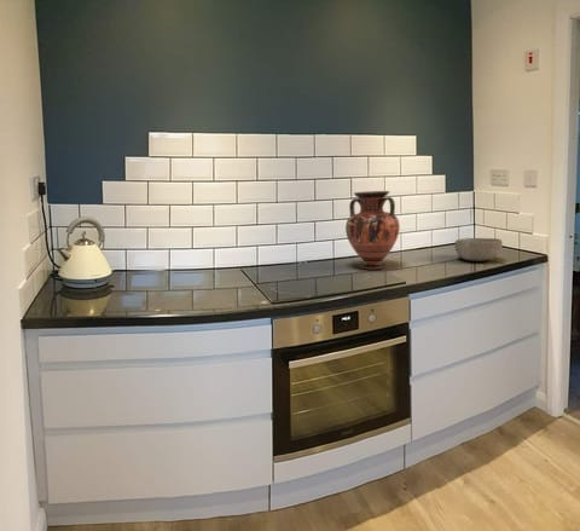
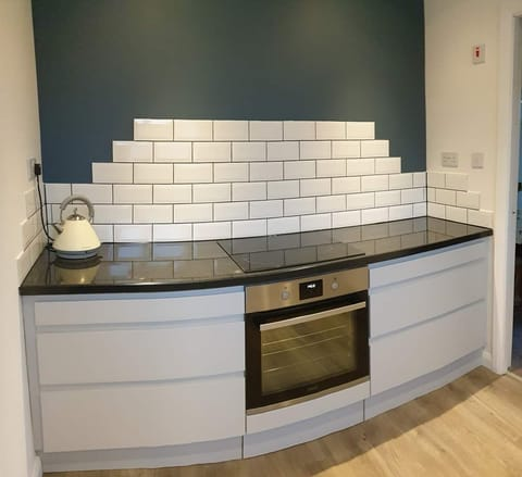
- bowl [454,237,504,262]
- vase [344,190,401,270]
